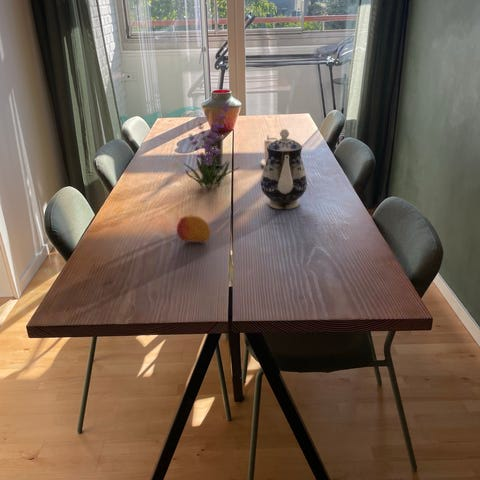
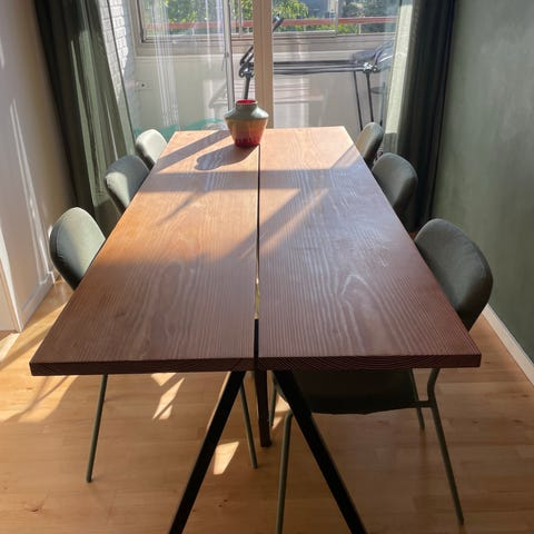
- plant [183,100,240,189]
- candle [260,134,280,167]
- teapot [260,128,308,210]
- fruit [176,214,212,243]
- cup [203,133,224,168]
